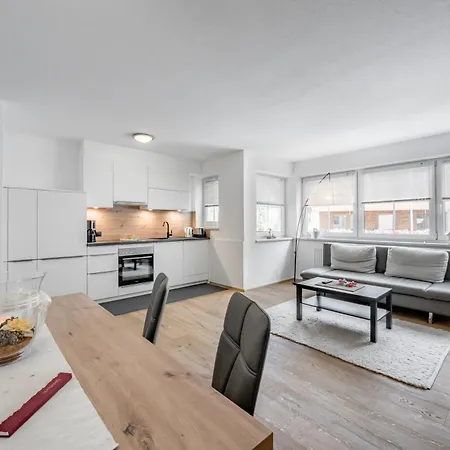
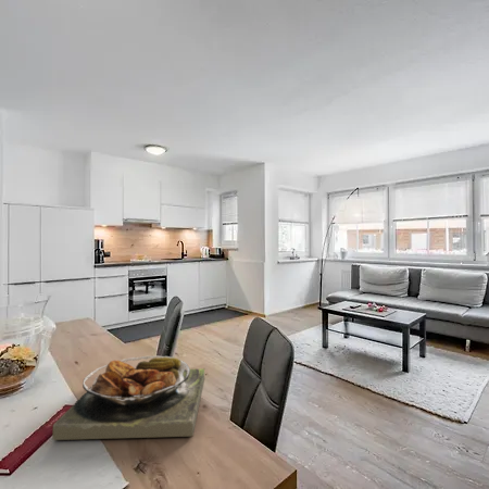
+ food plate [52,355,205,441]
